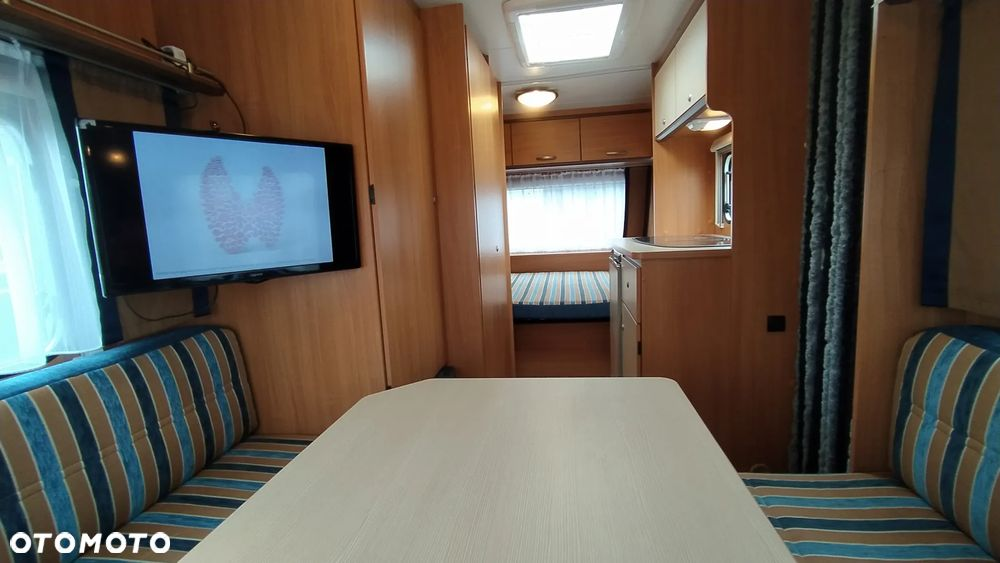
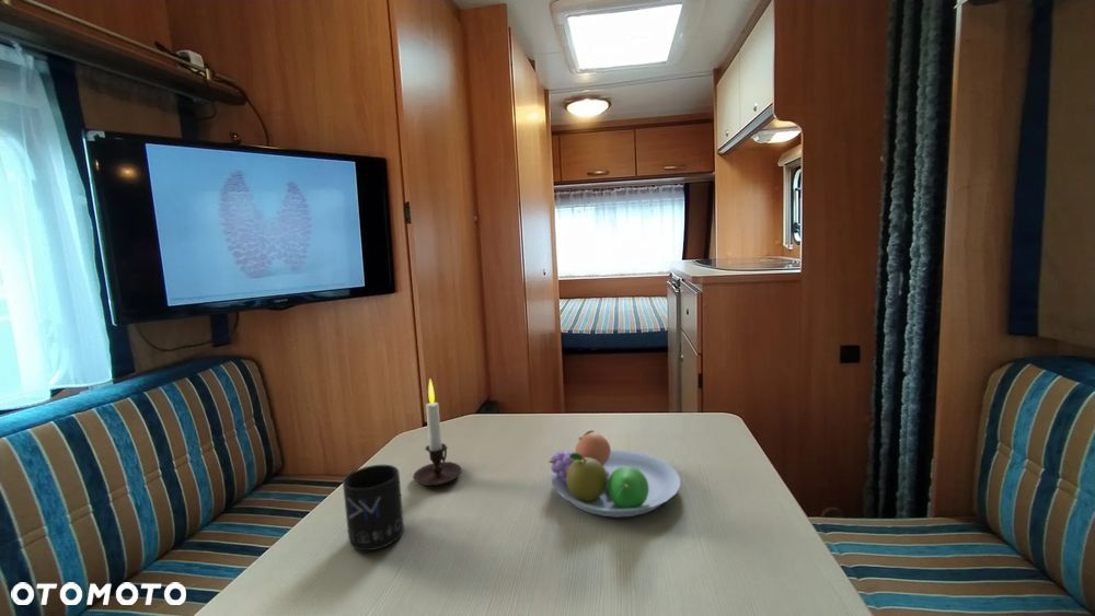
+ fruit bowl [548,430,681,519]
+ mug [342,464,405,551]
+ candle [412,379,463,487]
